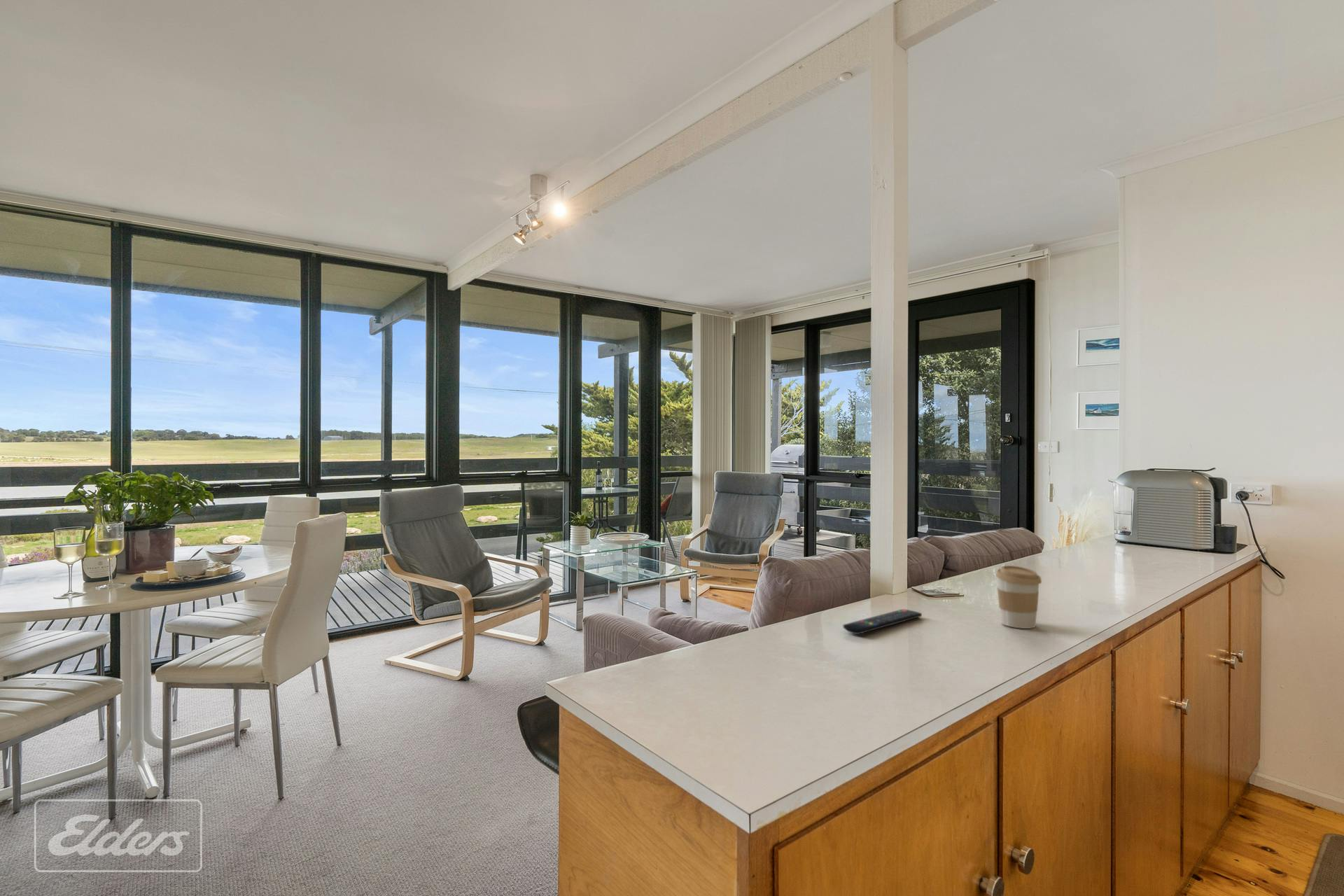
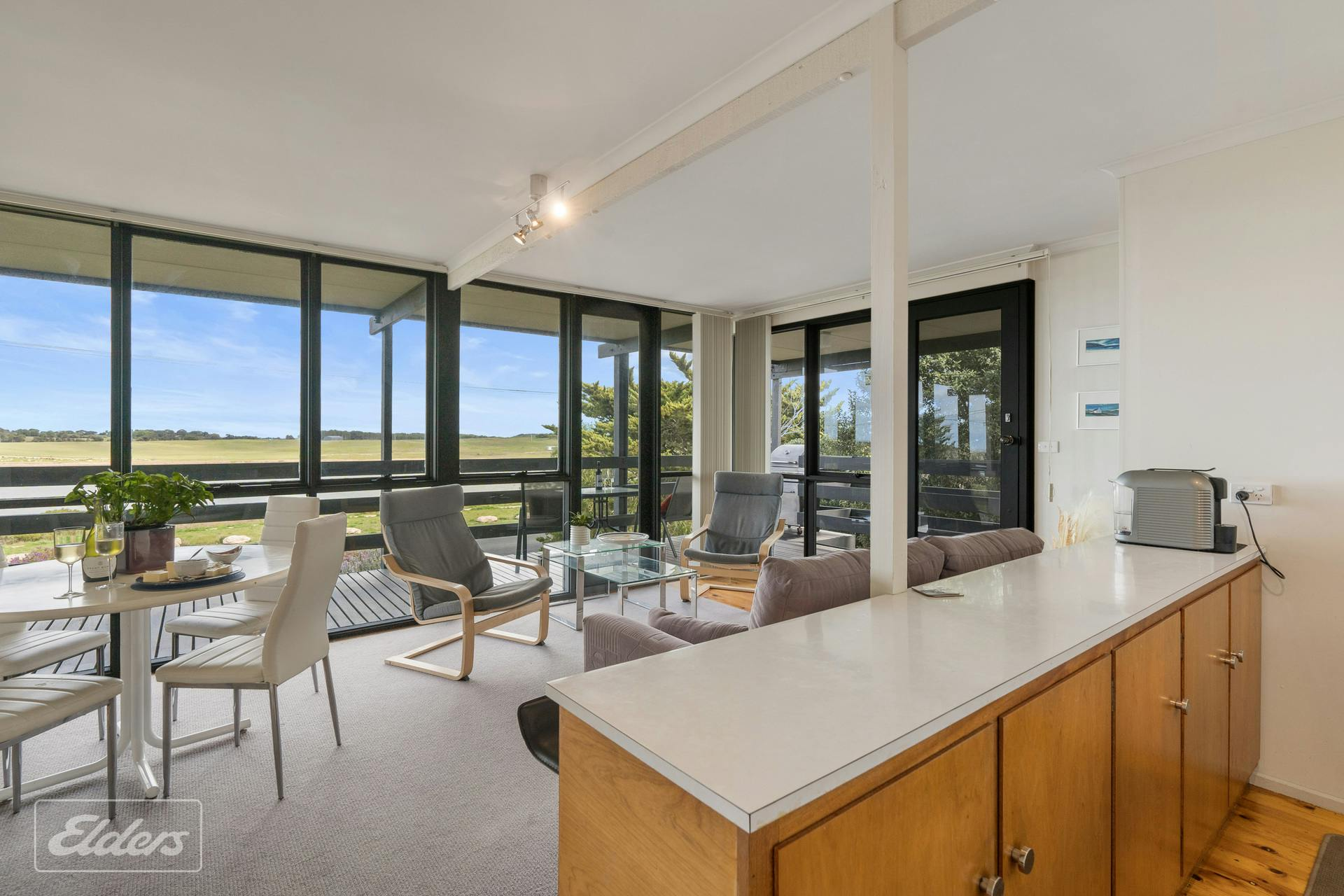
- remote control [843,608,923,635]
- coffee cup [995,565,1042,629]
